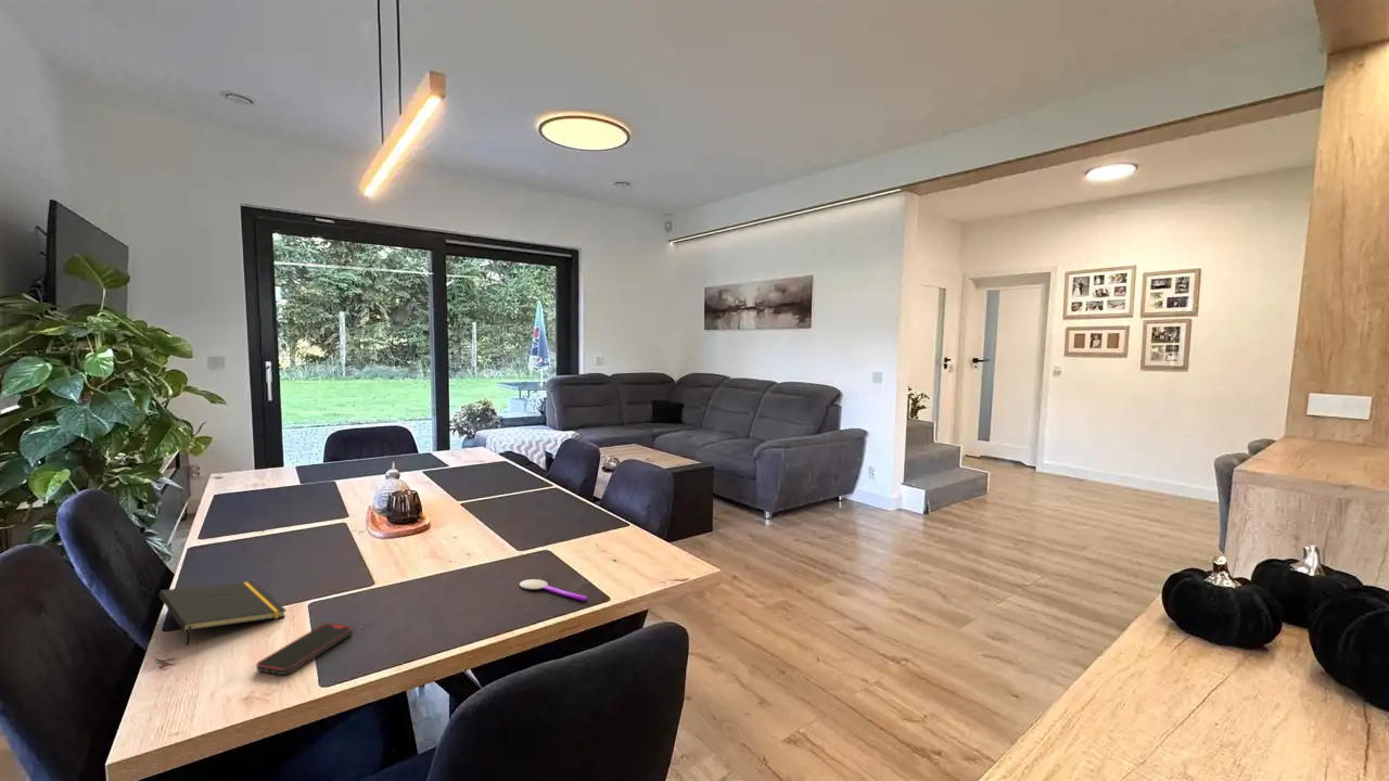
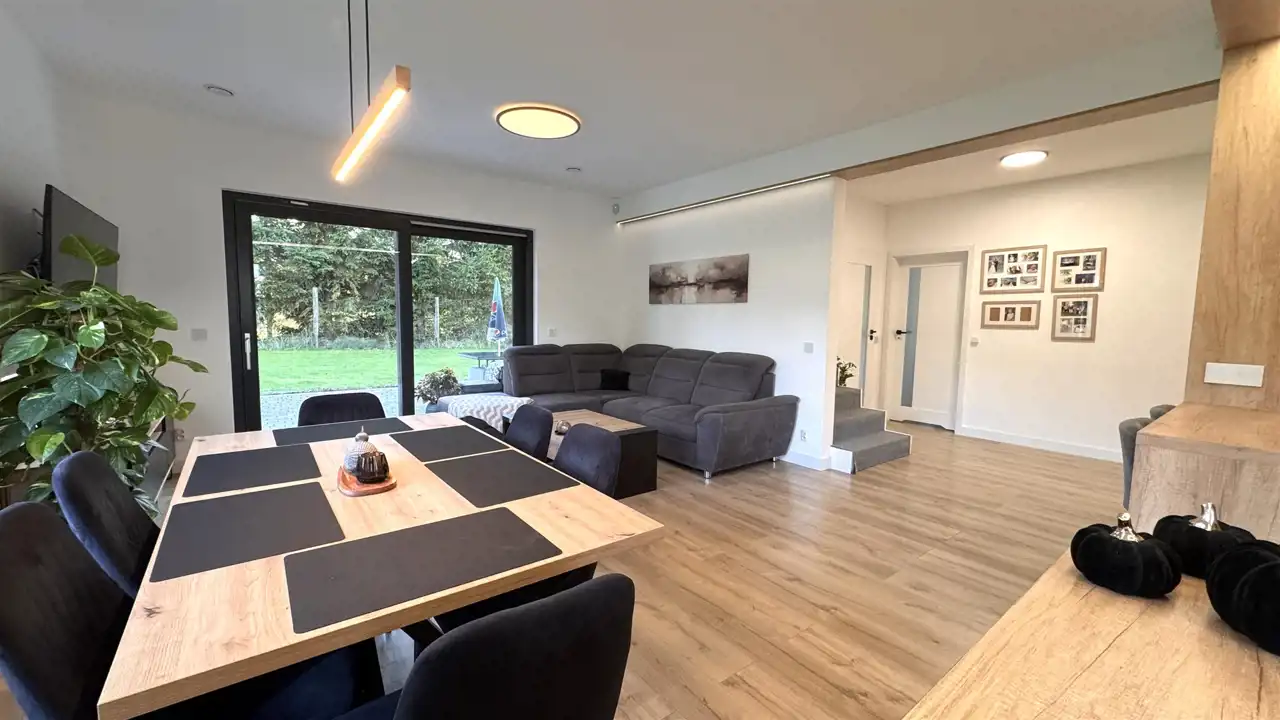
- smartphone [255,623,354,676]
- spoon [519,578,588,602]
- notepad [158,580,288,650]
